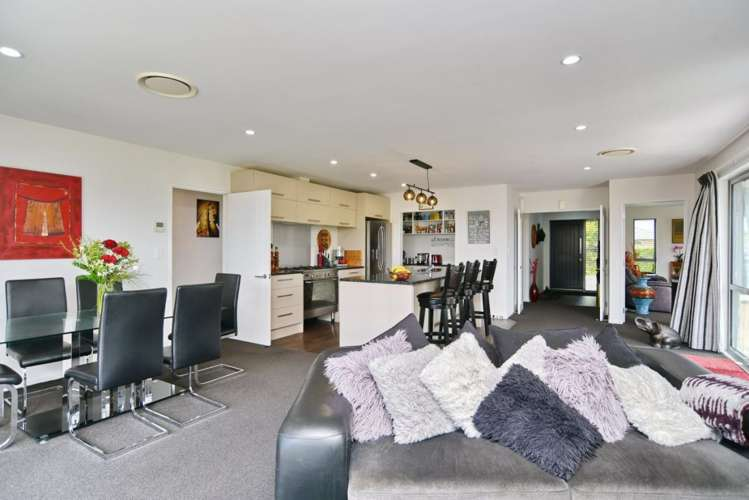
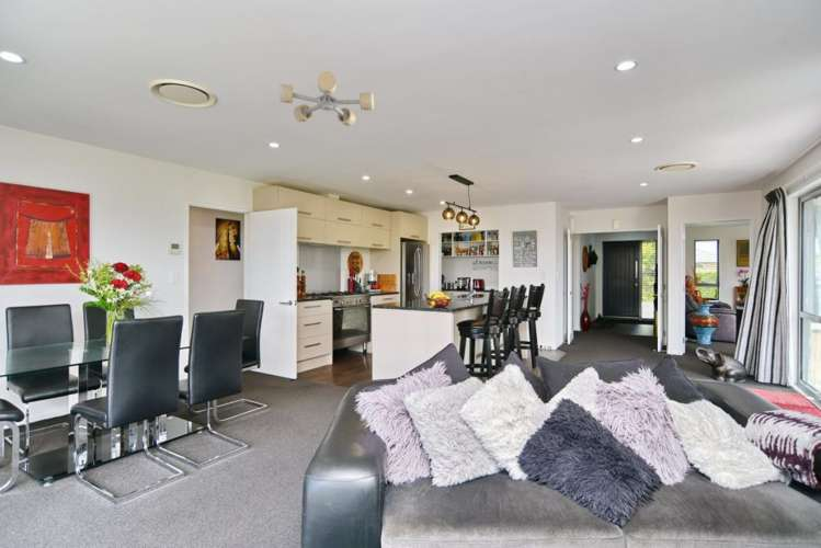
+ ceiling light [278,70,375,127]
